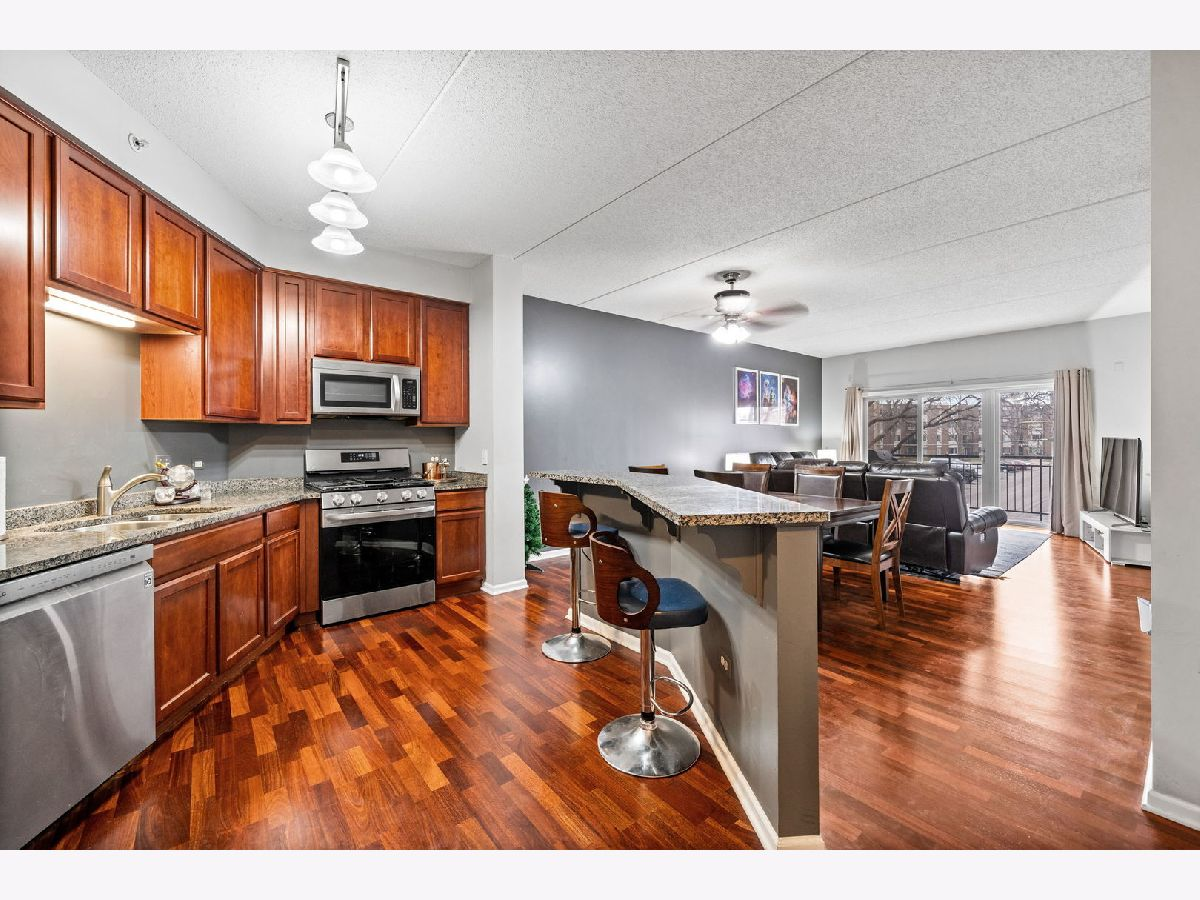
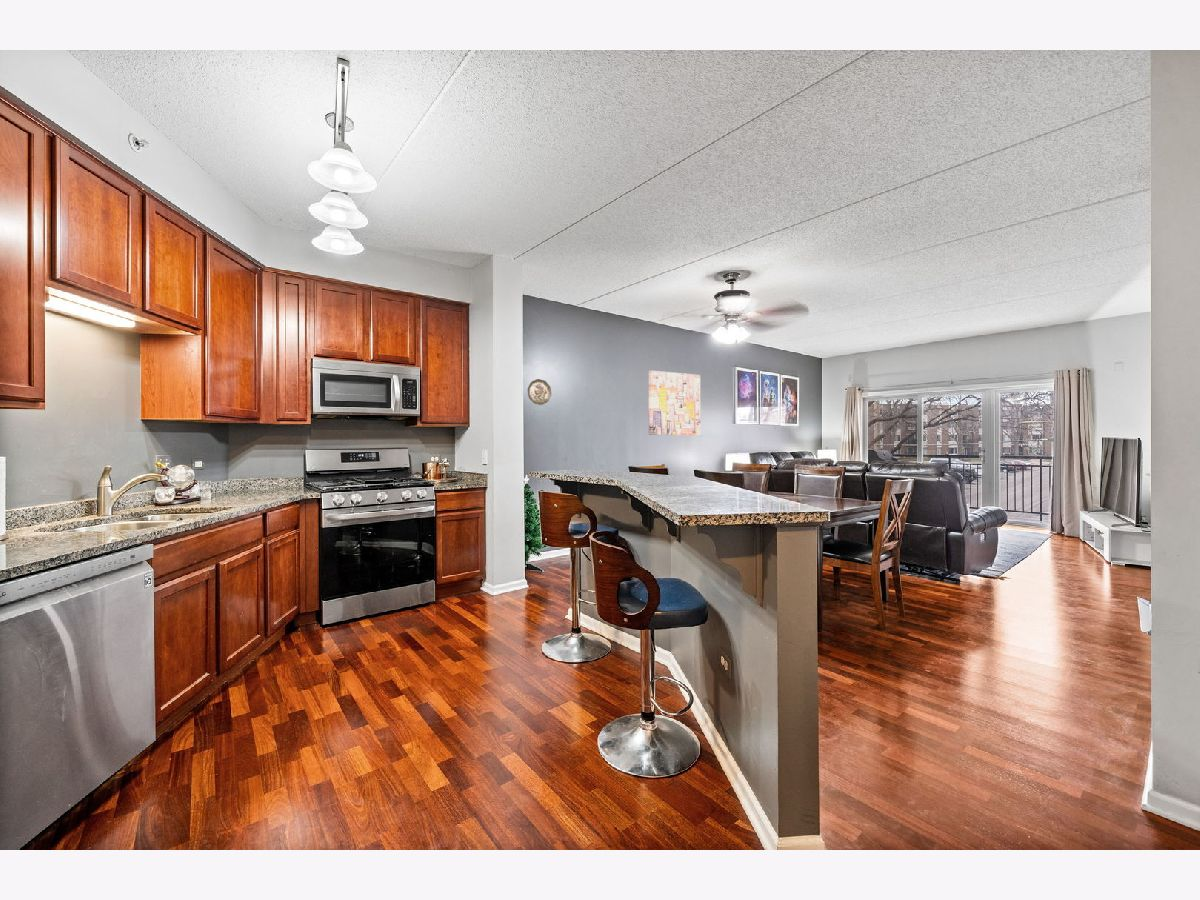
+ wall art [648,369,701,436]
+ decorative plate [527,378,552,406]
